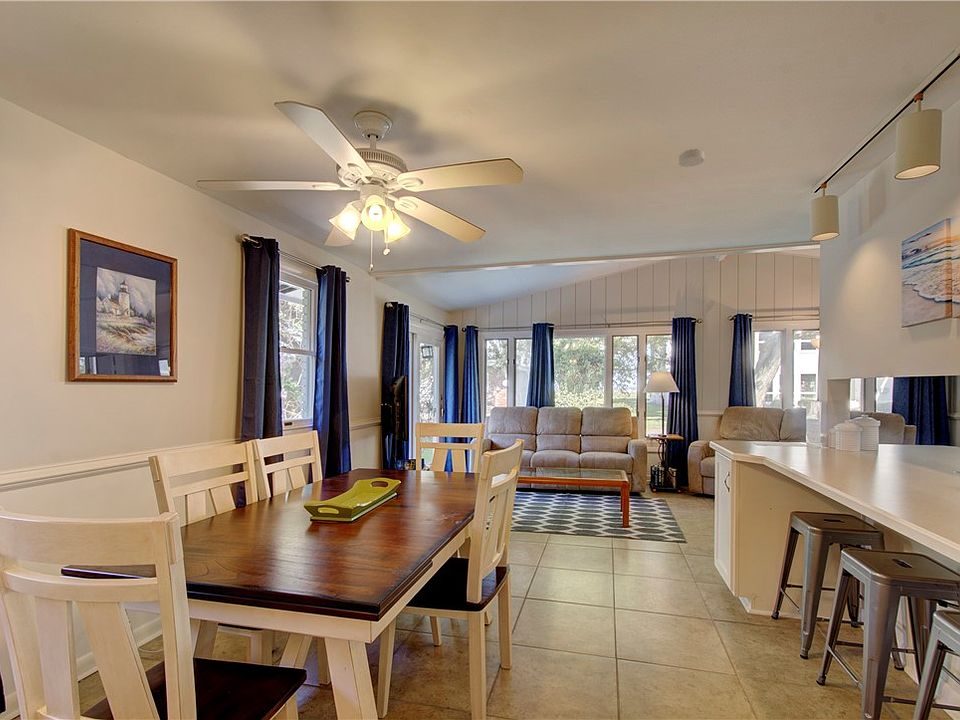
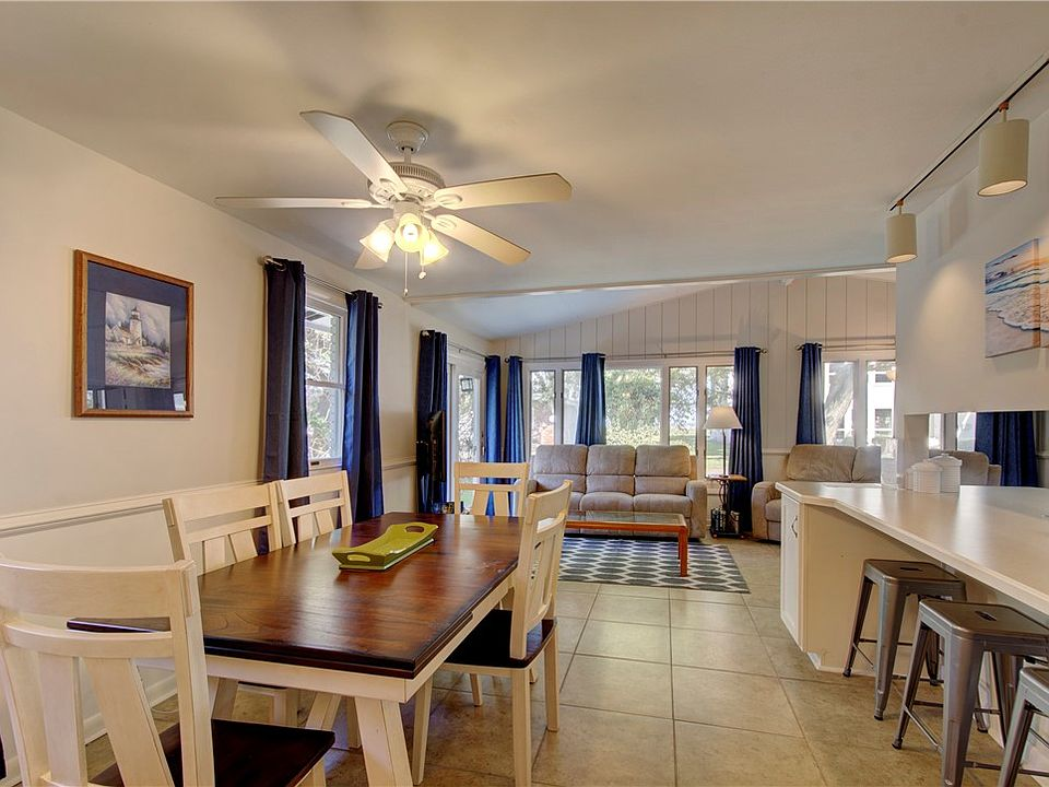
- smoke detector [678,148,705,168]
